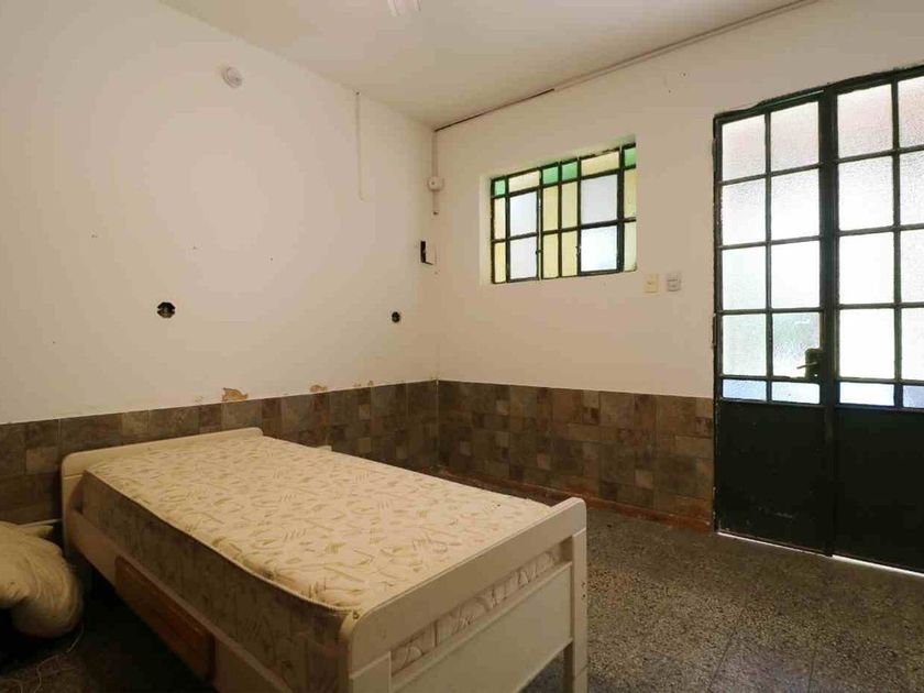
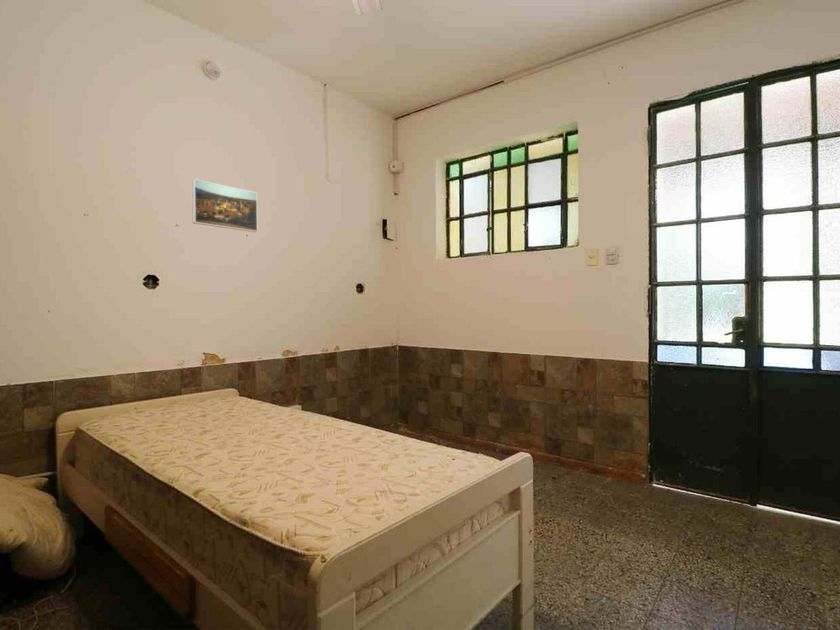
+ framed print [191,178,259,233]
